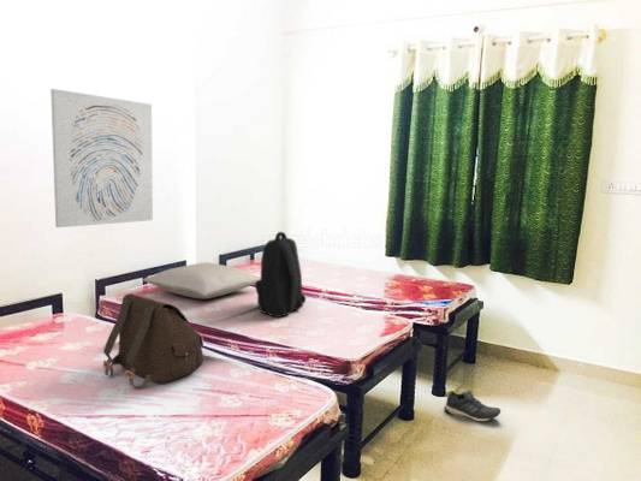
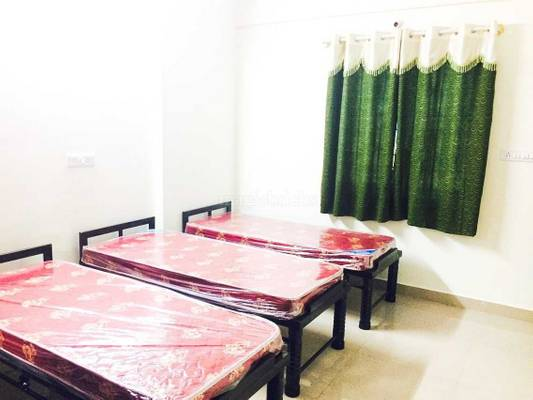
- shoe [444,390,501,423]
- wall art [49,88,154,228]
- pillow [142,261,261,301]
- backpack [254,231,307,319]
- satchel [102,292,204,390]
